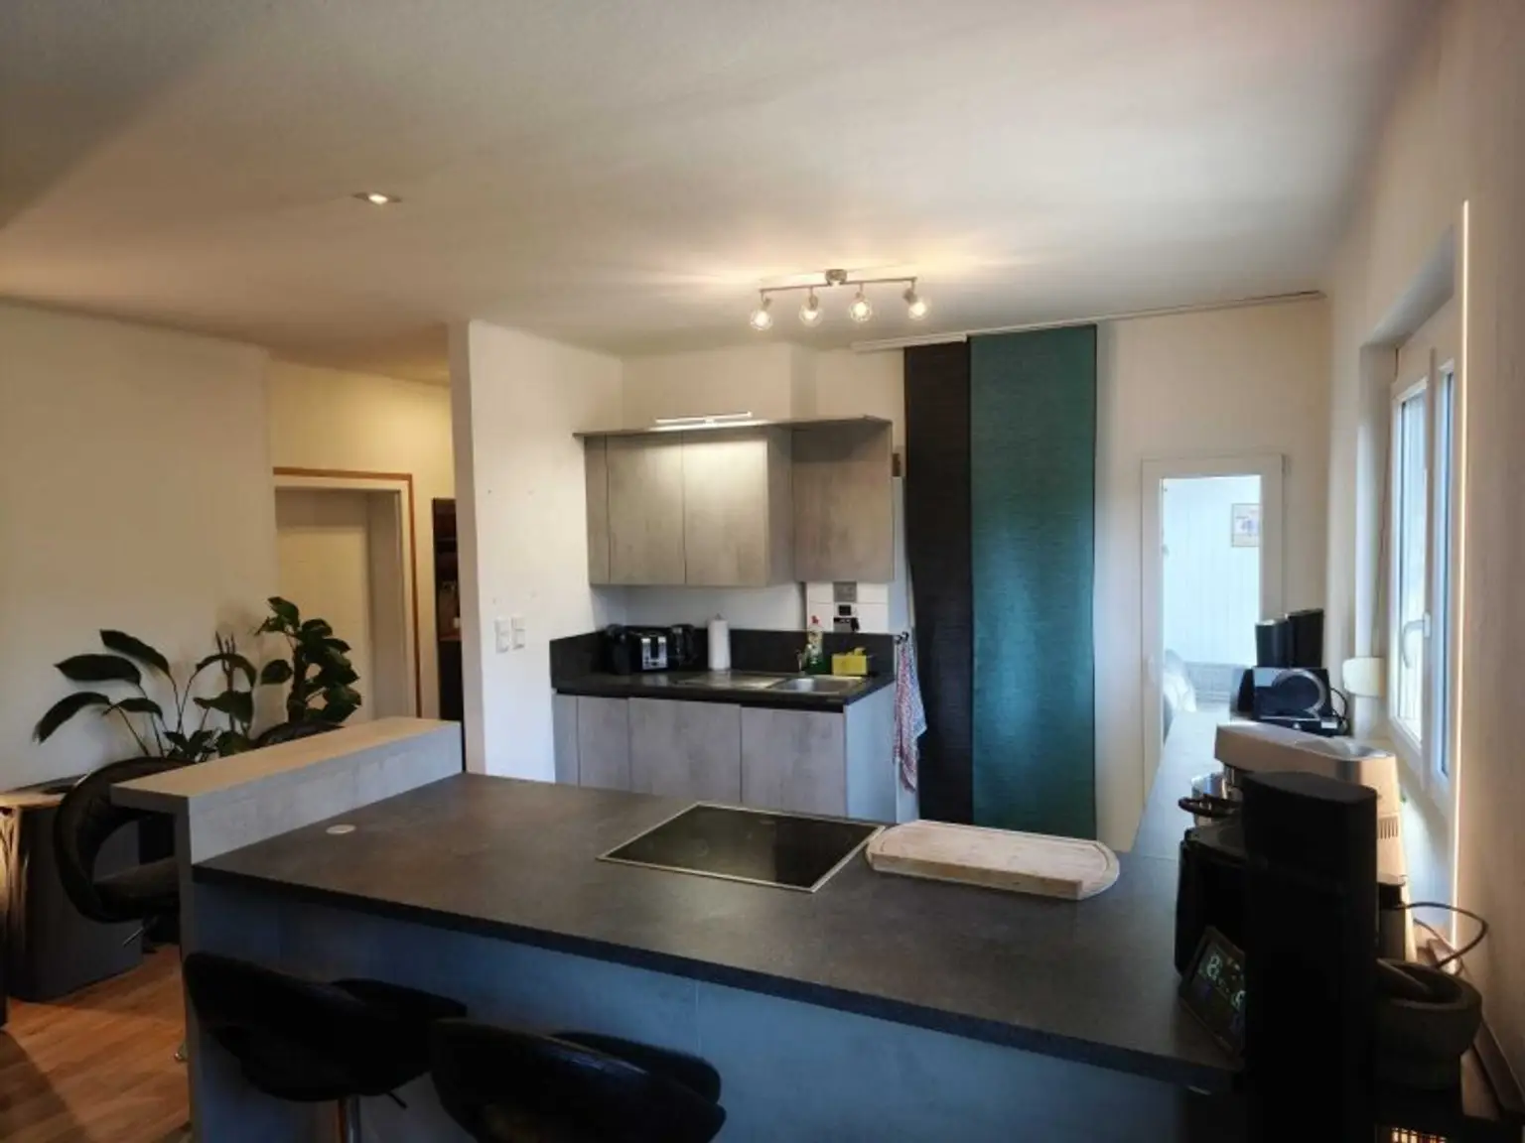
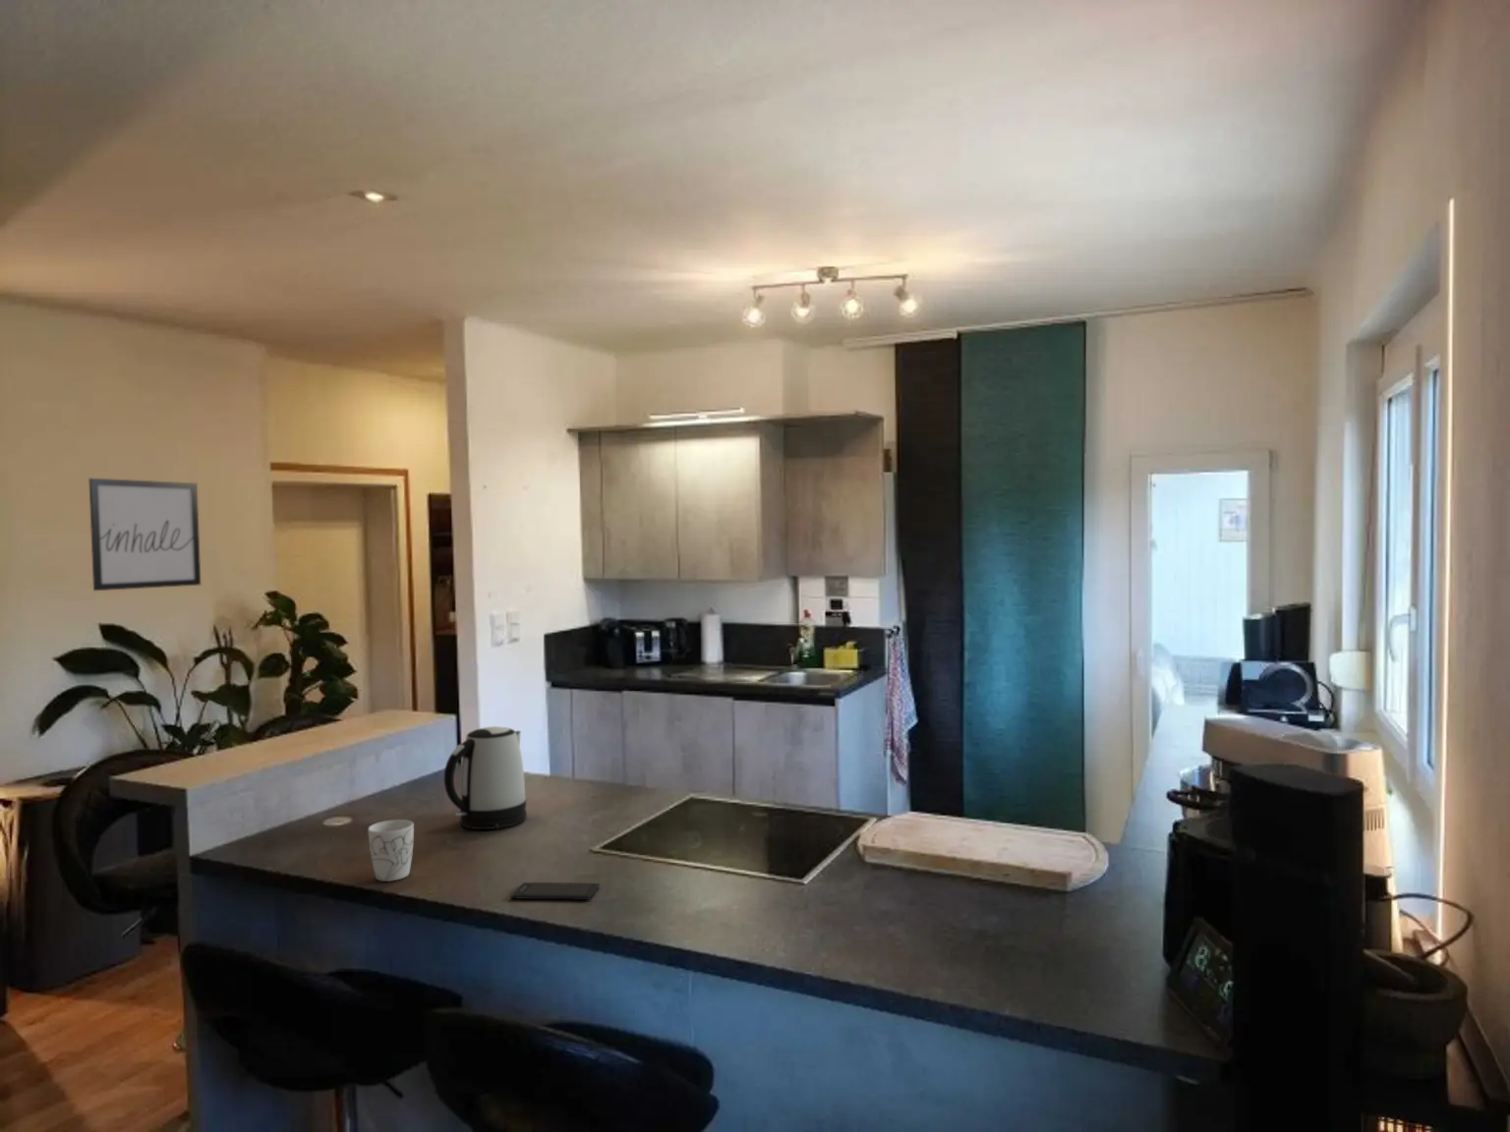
+ mug [366,818,415,882]
+ smartphone [509,881,600,900]
+ kettle [443,725,528,830]
+ wall art [88,478,201,591]
